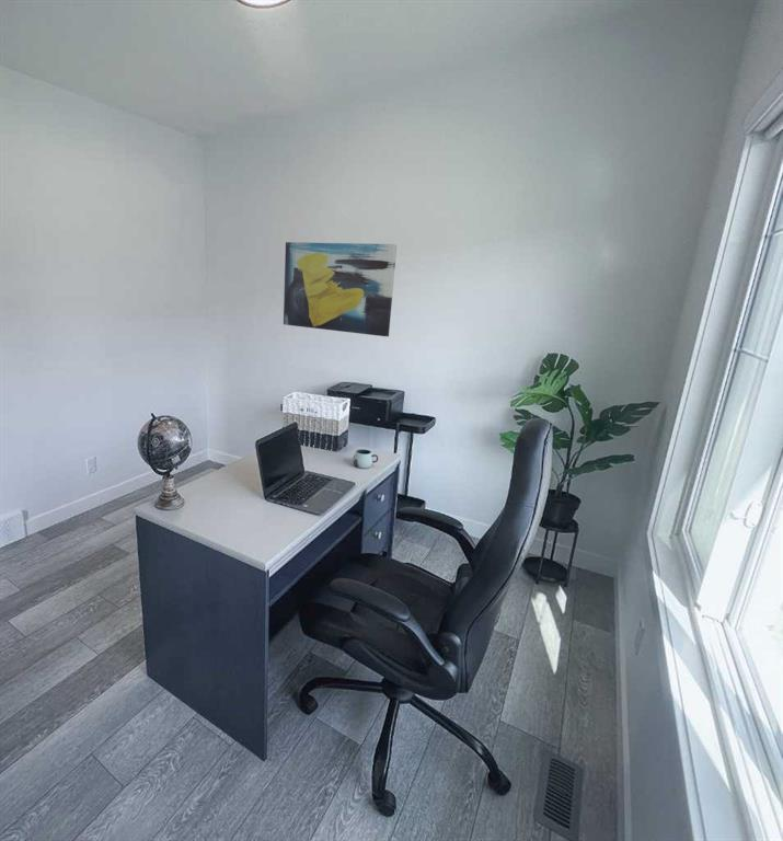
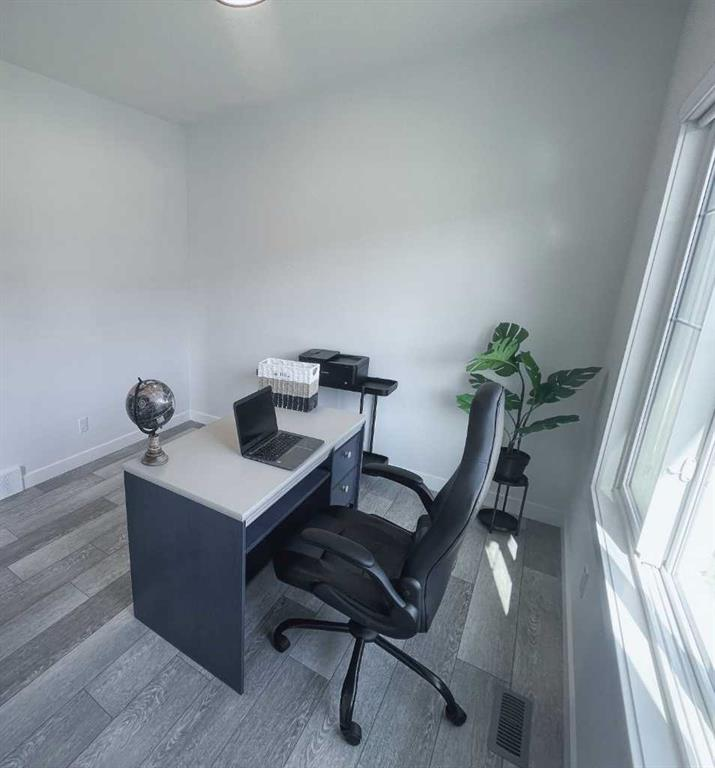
- wall art [283,241,398,337]
- mug [353,448,379,469]
